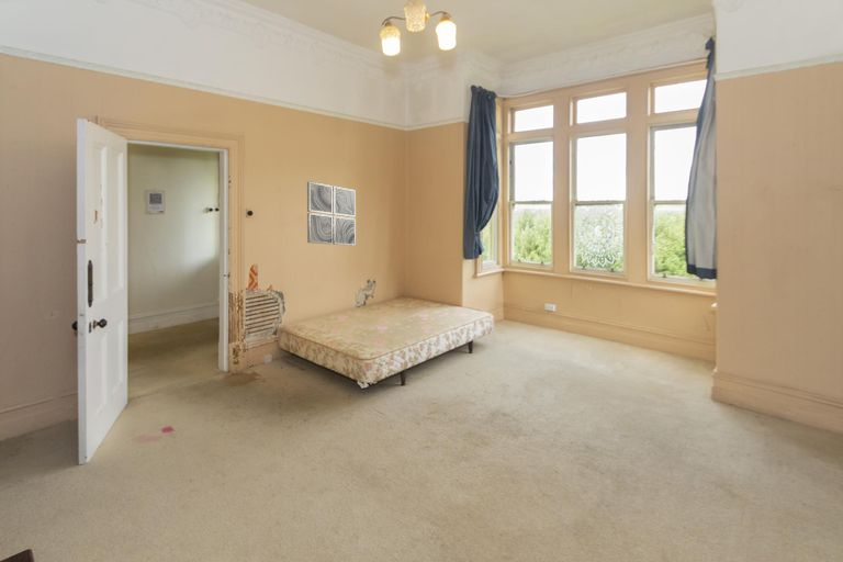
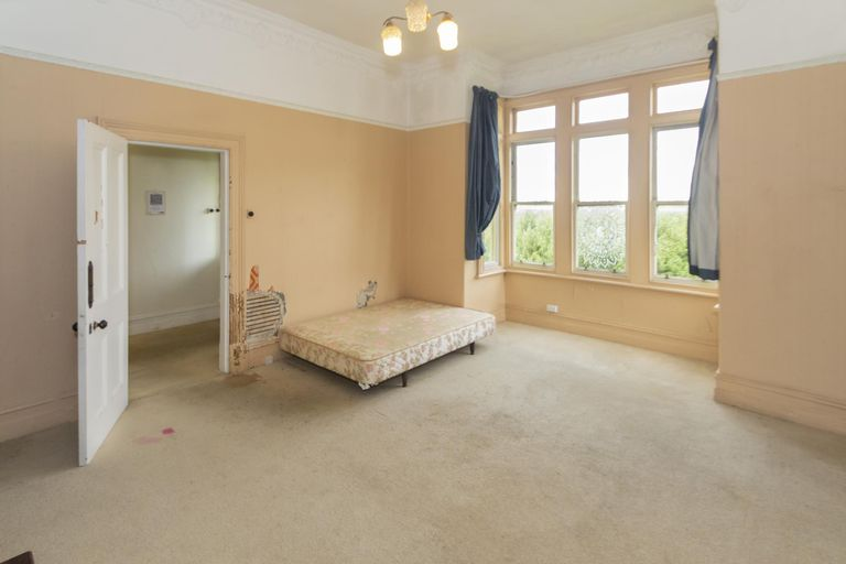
- wall art [306,181,357,247]
